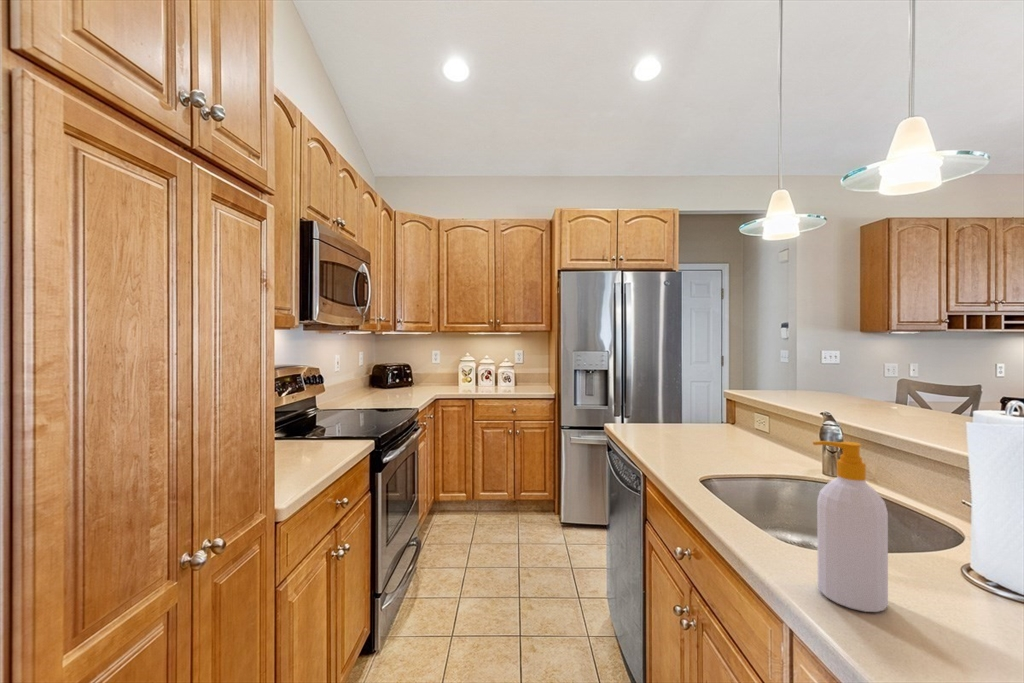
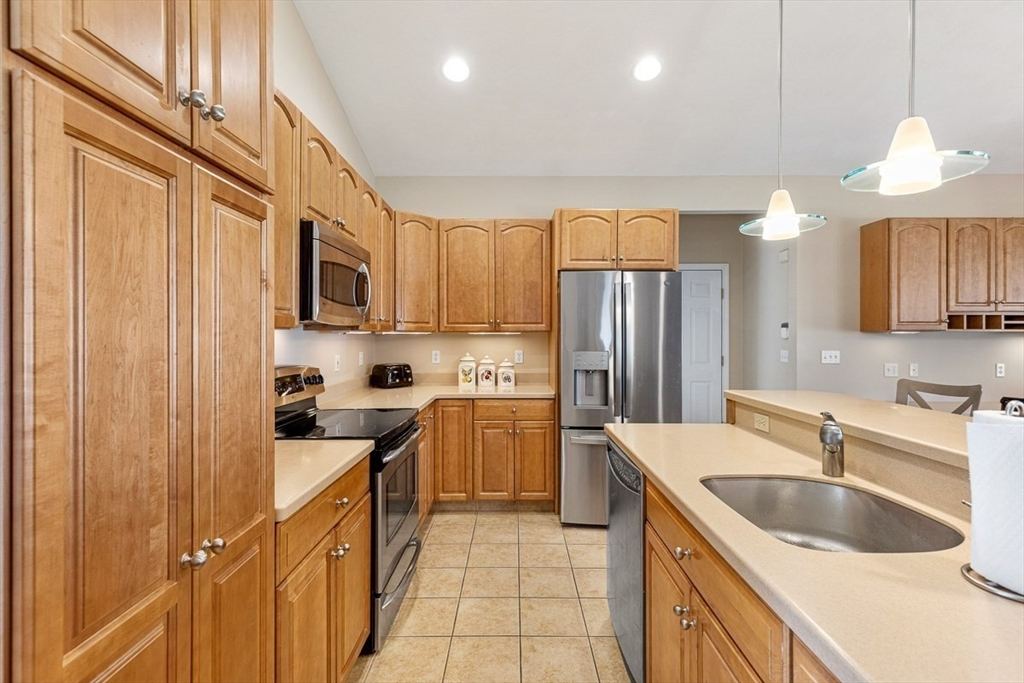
- soap bottle [812,440,889,613]
